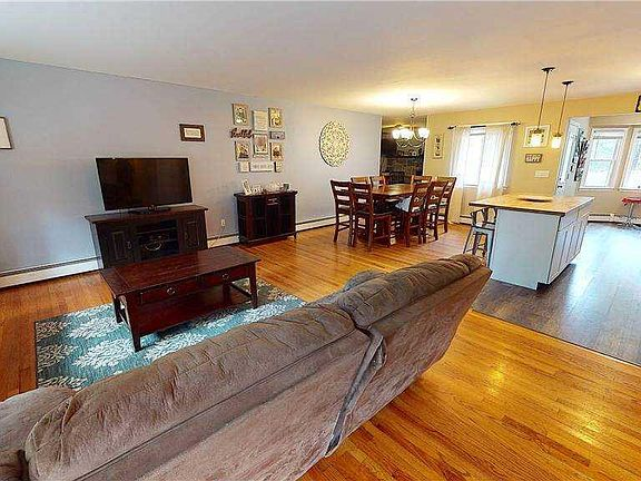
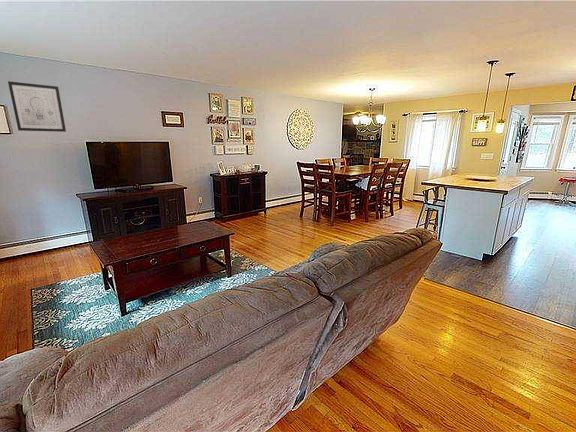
+ wall art [7,80,67,133]
